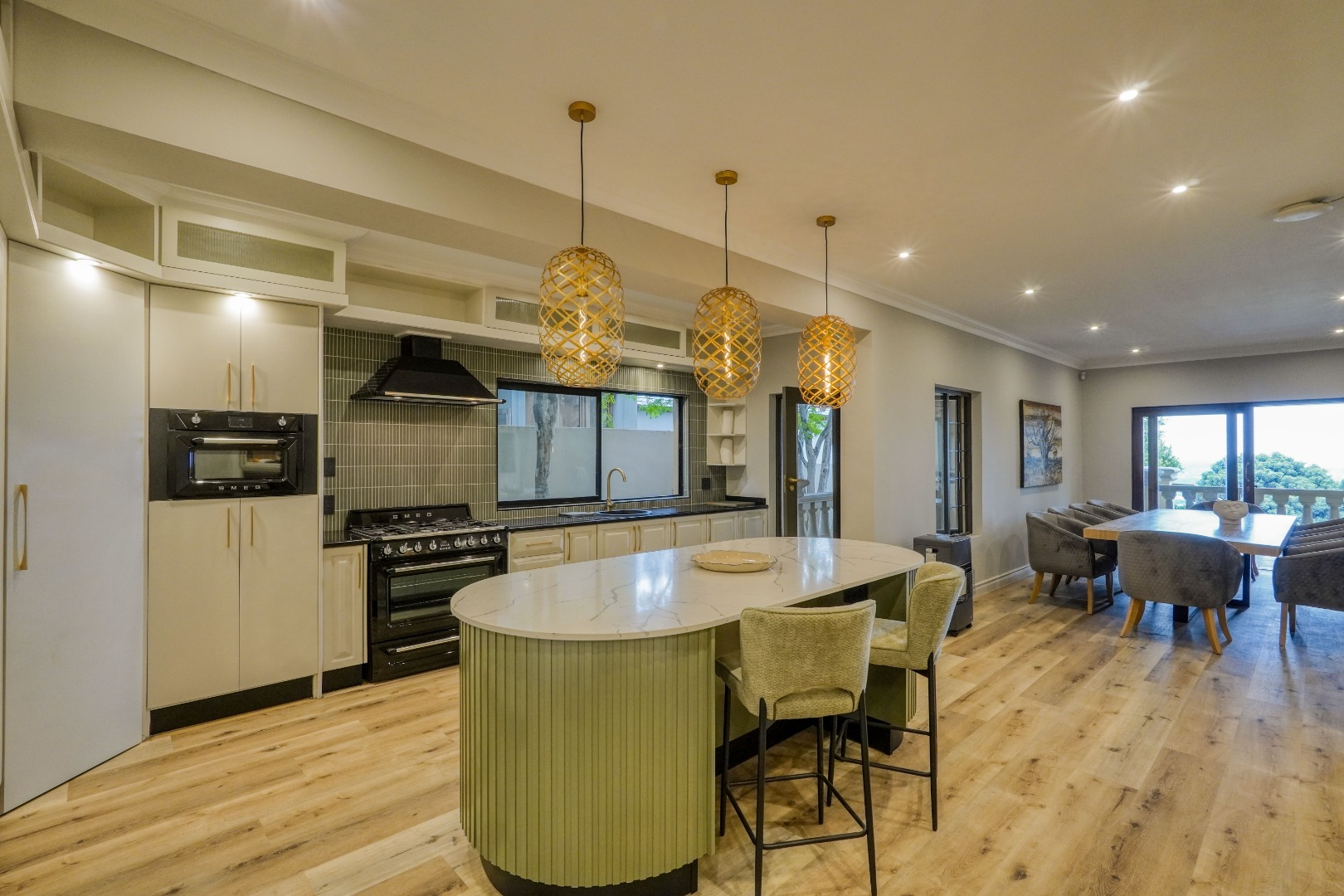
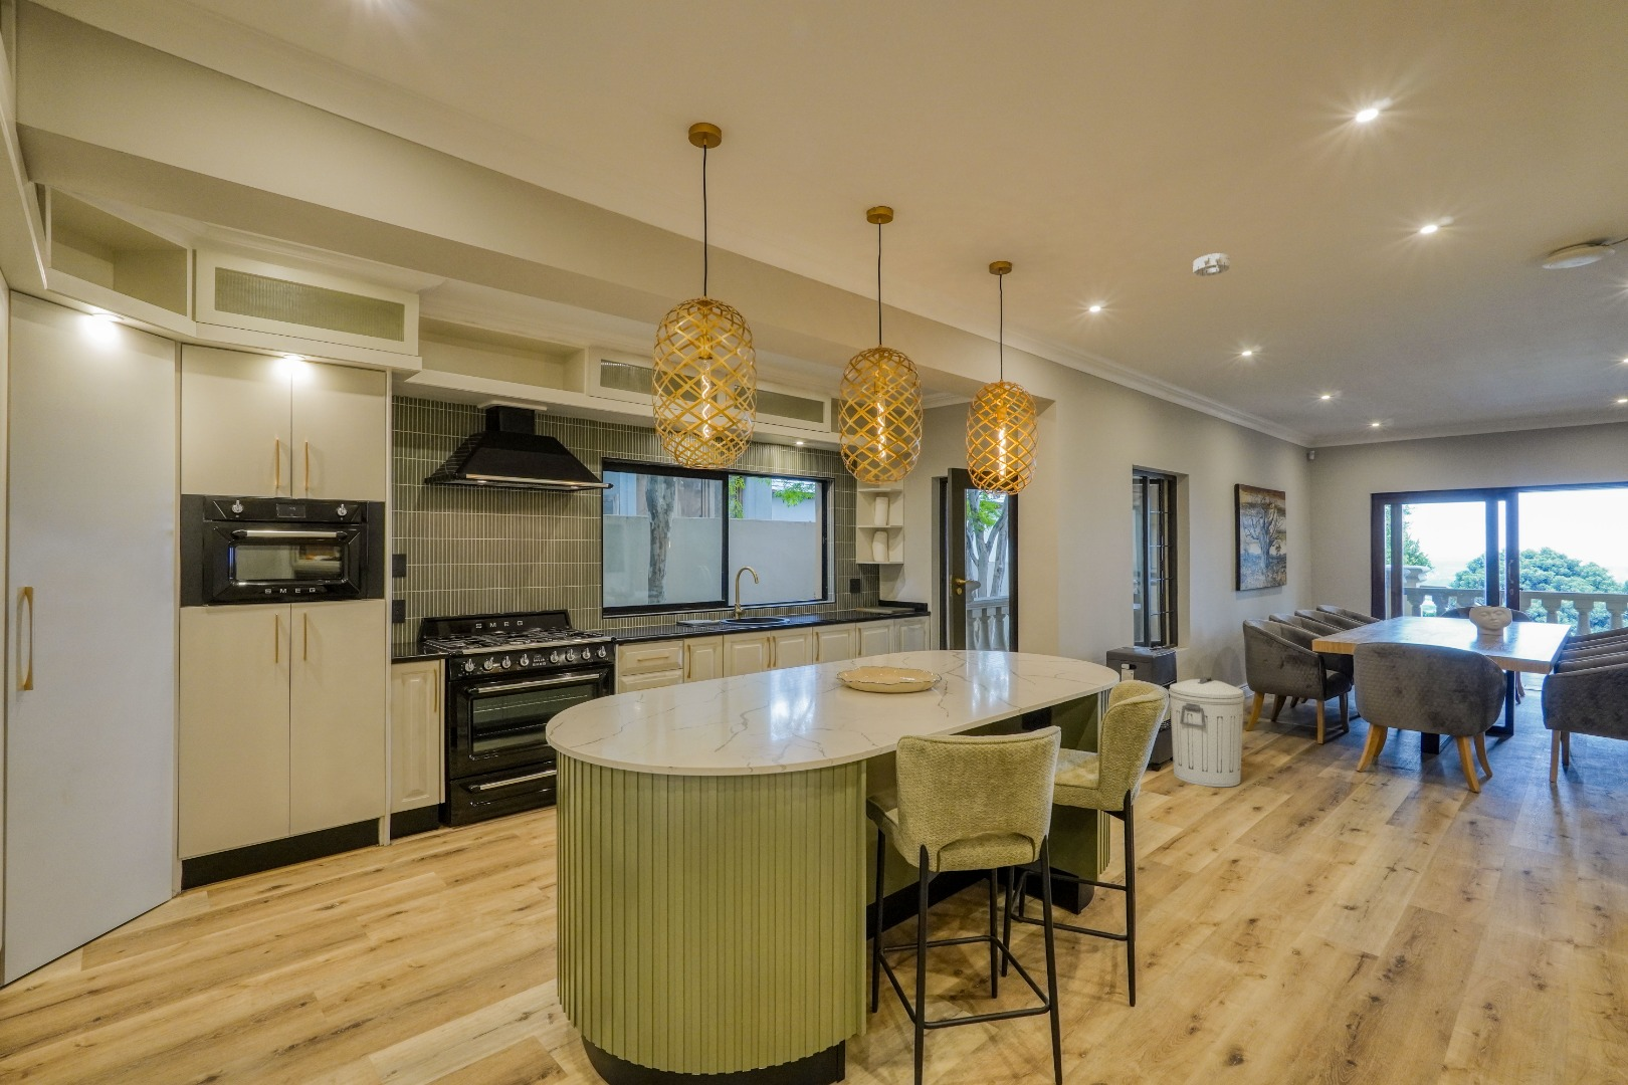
+ trash can [1168,676,1246,787]
+ smoke detector [1192,252,1231,277]
